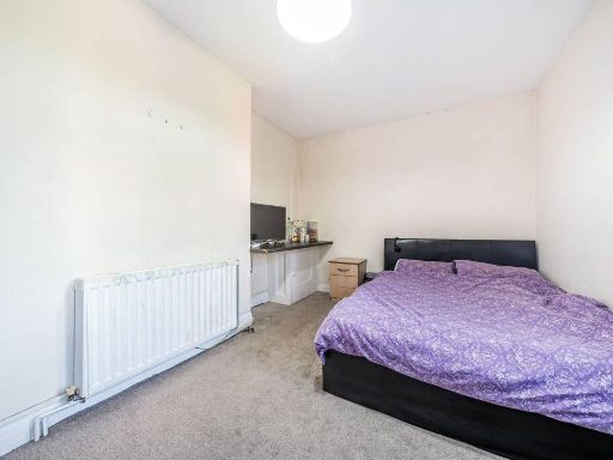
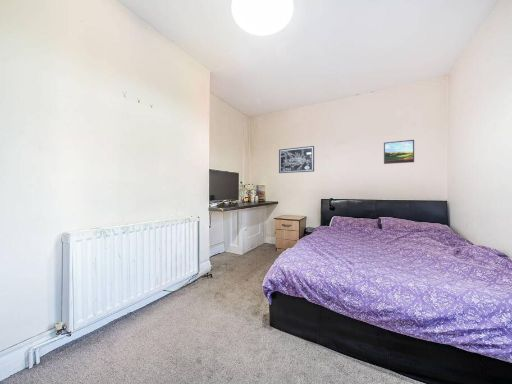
+ wall art [278,145,315,174]
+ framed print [383,139,415,165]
